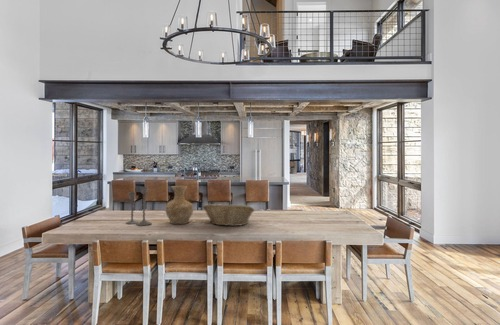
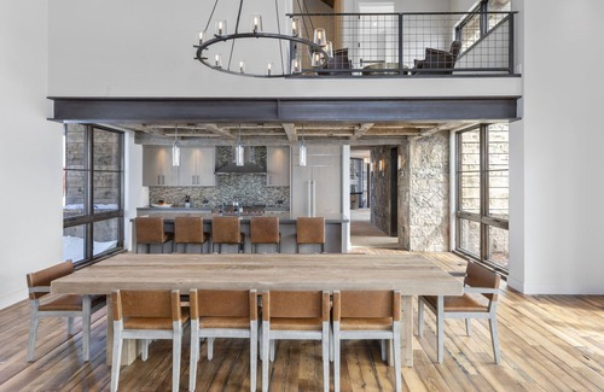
- vase [164,185,195,225]
- candlestick [125,186,153,226]
- fruit basket [202,203,255,227]
